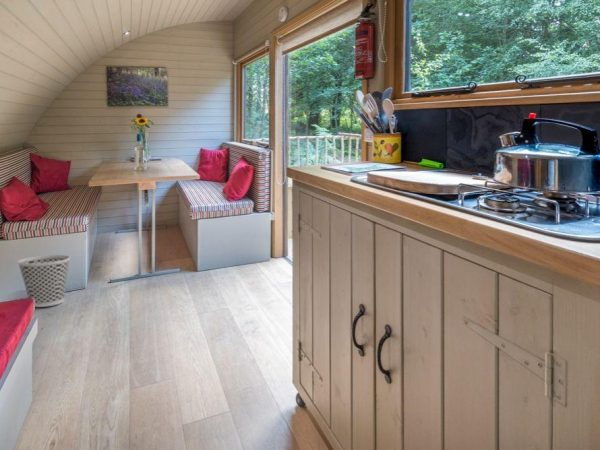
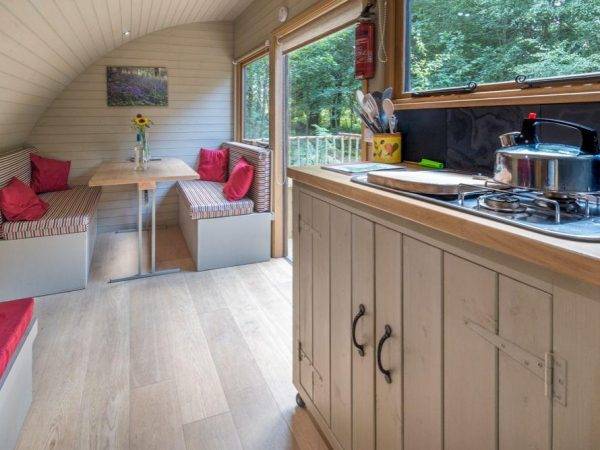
- wastebasket [16,254,71,308]
